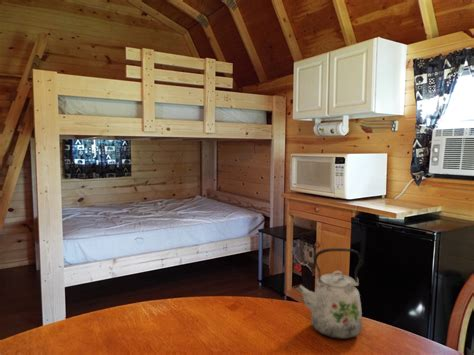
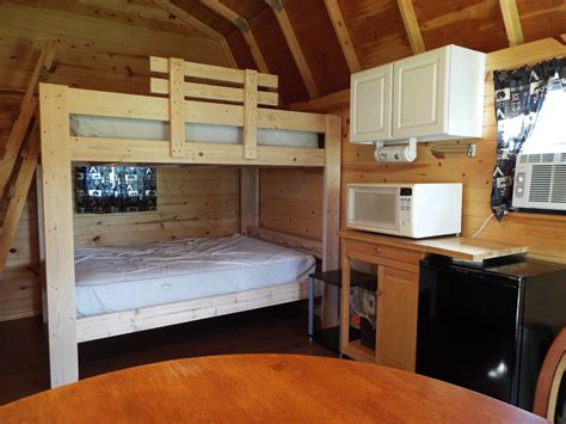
- kettle [293,247,364,340]
